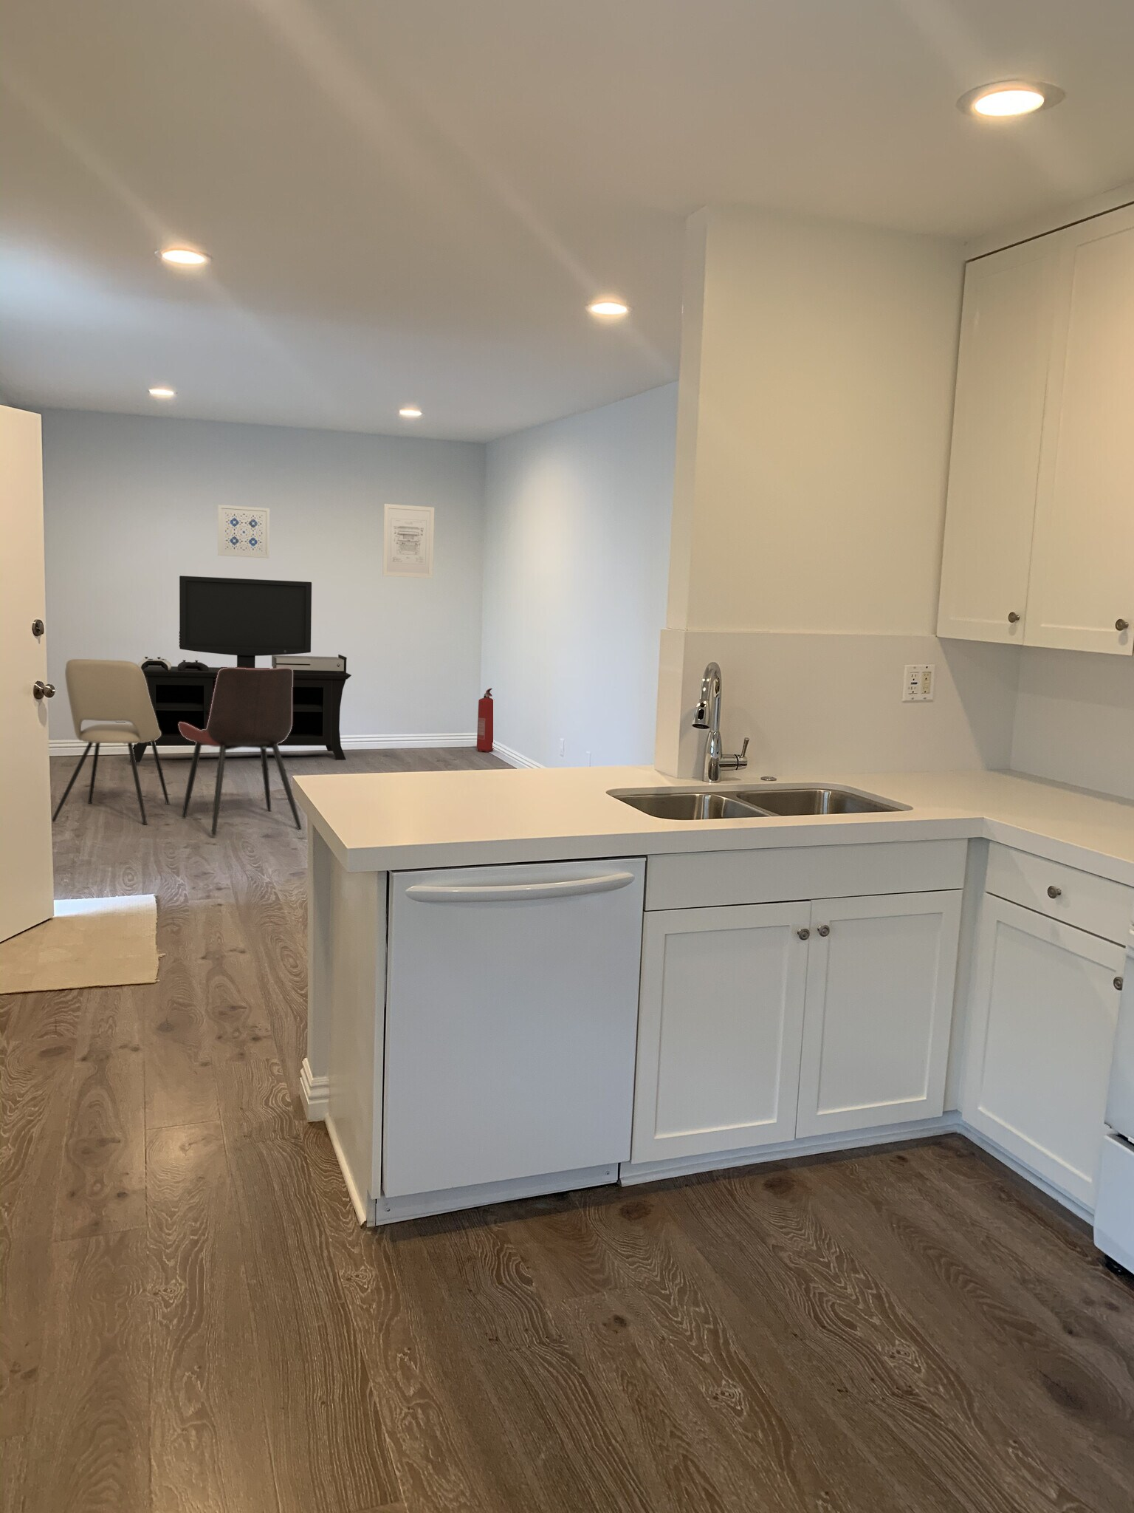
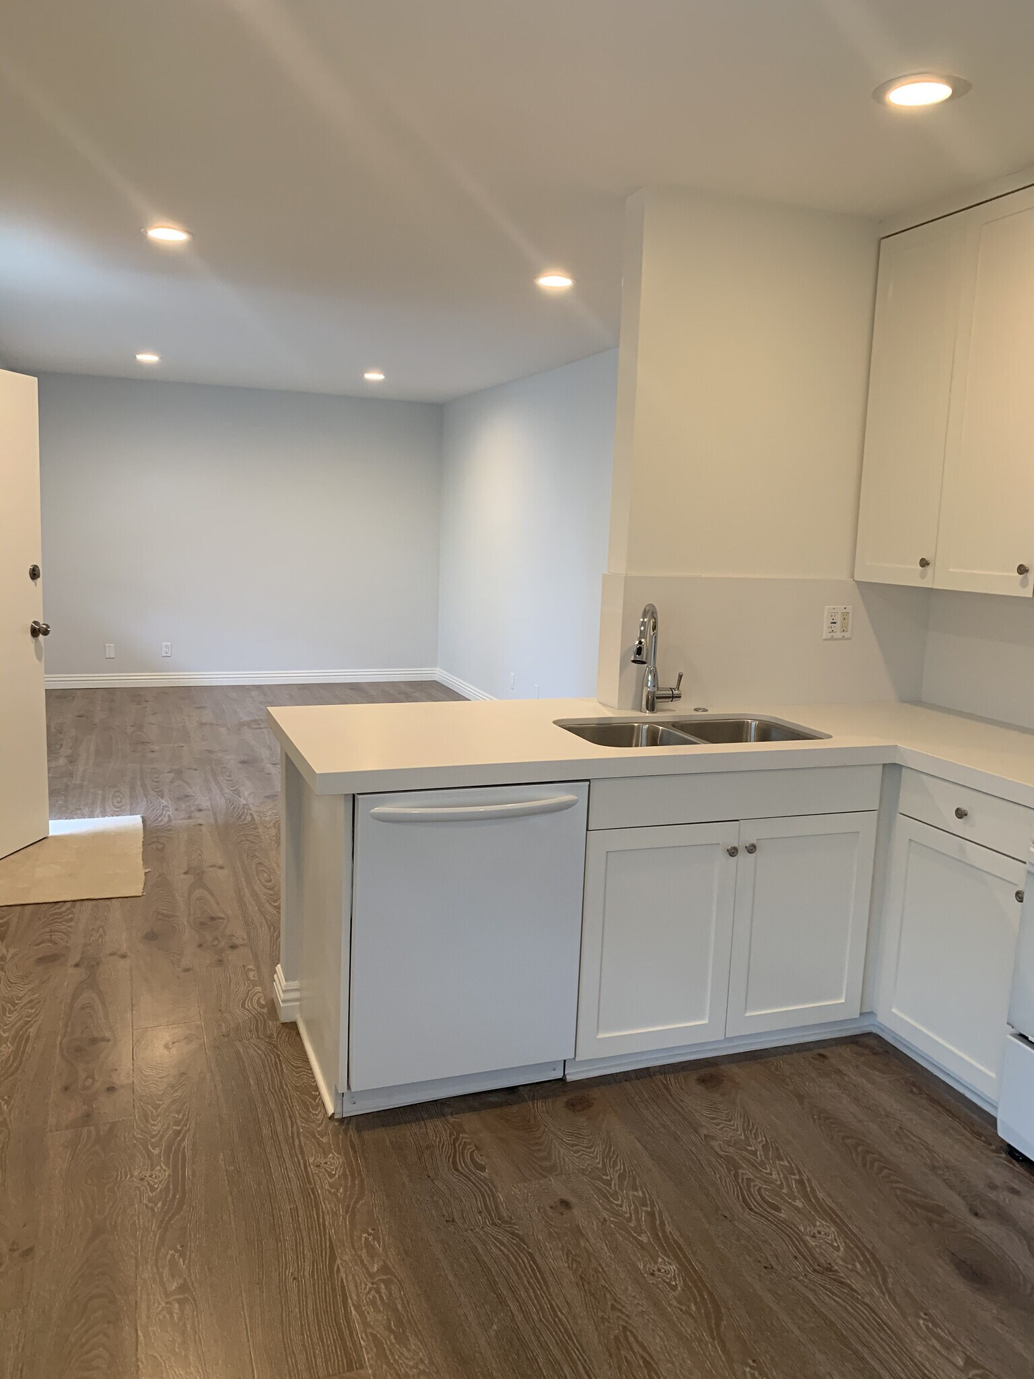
- dining chair [177,666,303,836]
- dining chair [51,659,170,826]
- wall art [381,503,435,579]
- wall art [217,504,270,559]
- fire extinguisher [476,687,494,753]
- media console [129,574,353,764]
